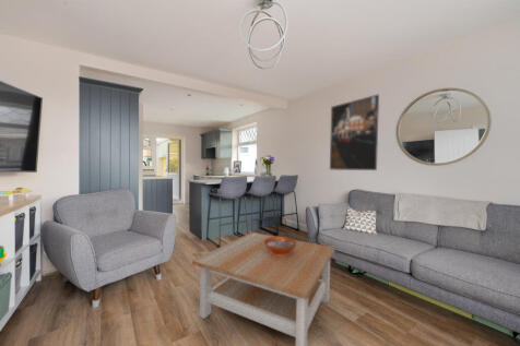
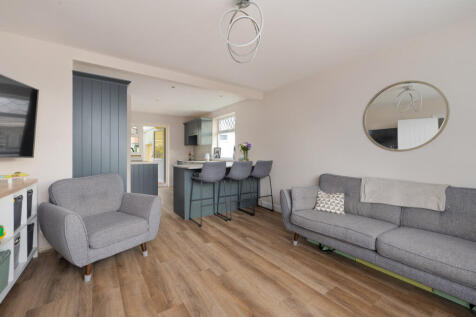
- decorative bowl [264,236,297,256]
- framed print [329,94,380,171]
- coffee table [191,231,336,346]
